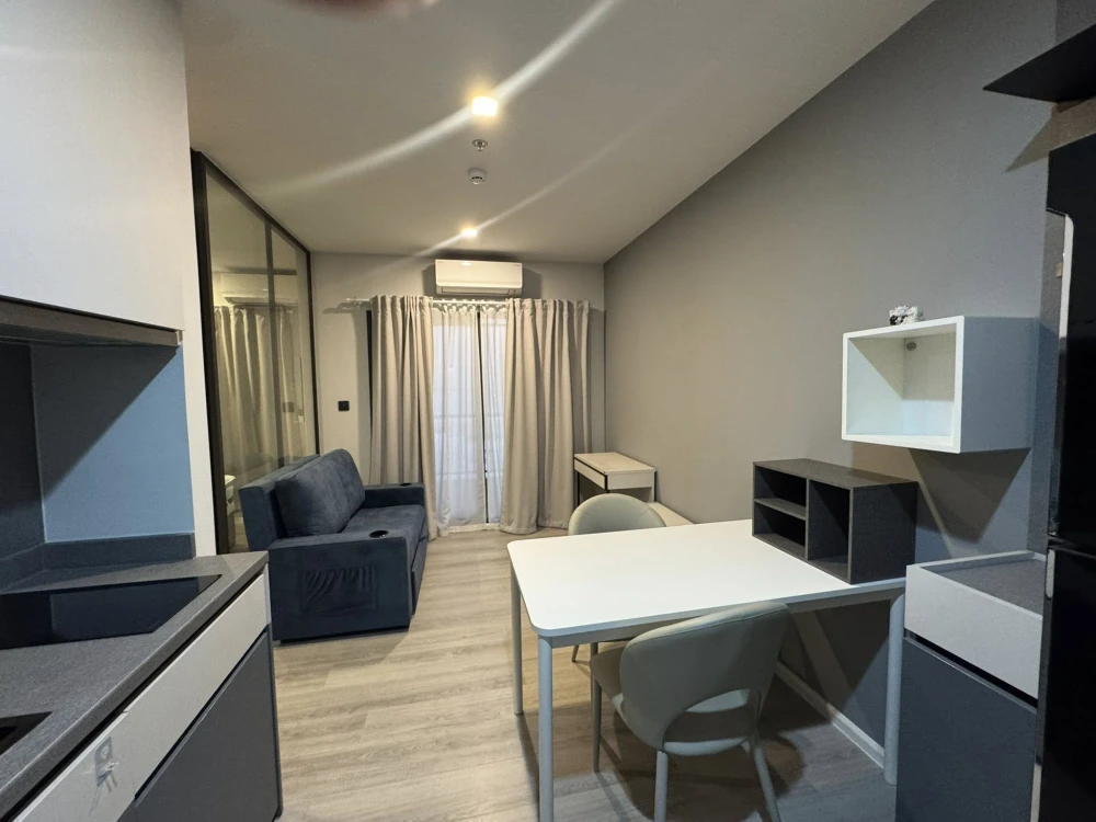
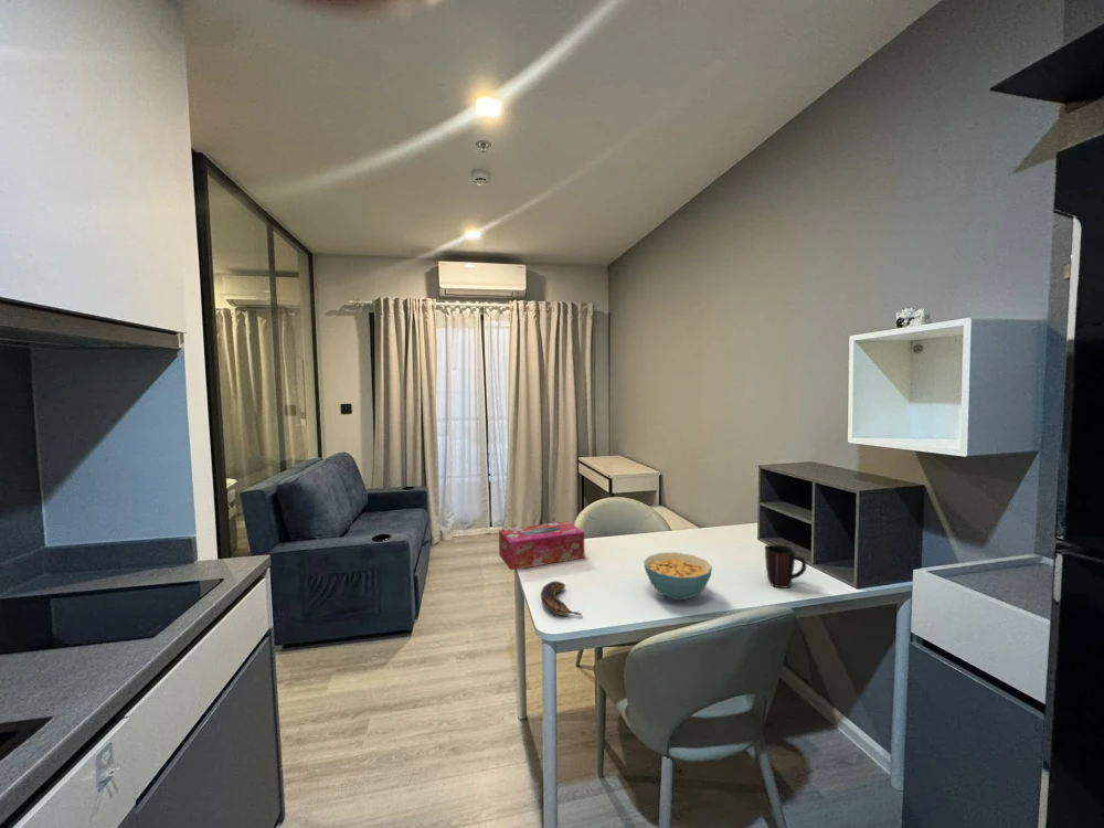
+ banana [540,580,584,618]
+ tissue box [498,520,585,571]
+ cereal bowl [643,552,713,601]
+ mug [764,544,807,588]
